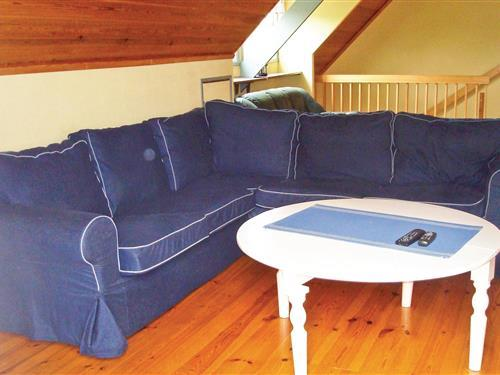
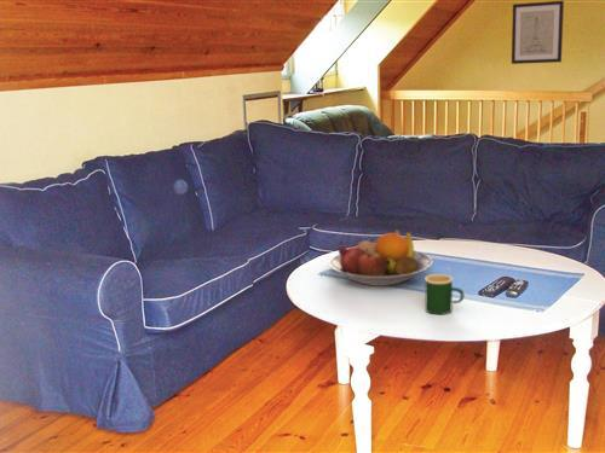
+ fruit bowl [328,228,433,288]
+ wall art [511,0,565,65]
+ mug [424,273,465,315]
